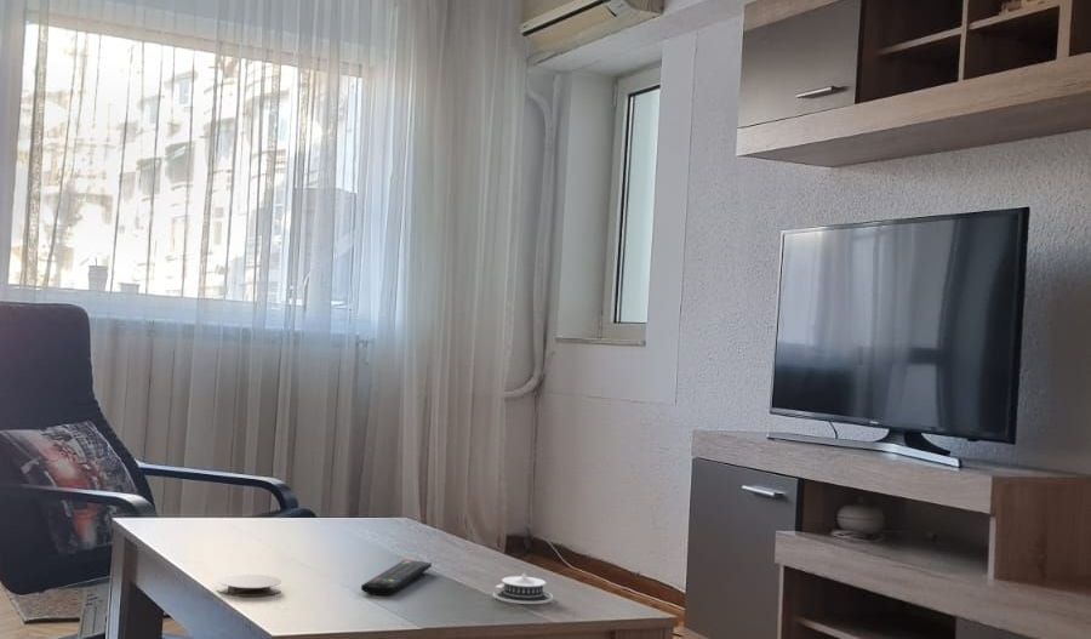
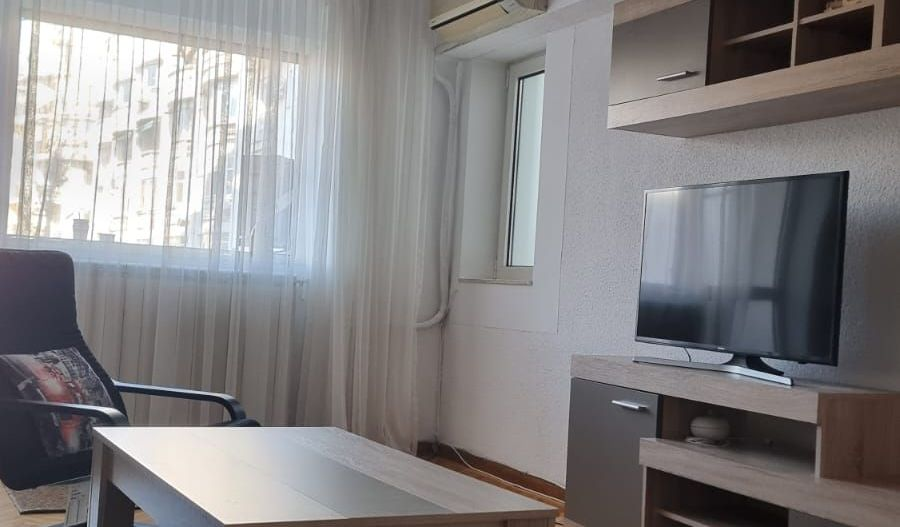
- coaster [216,574,282,598]
- remote control [360,559,433,597]
- architectural model [492,571,554,605]
